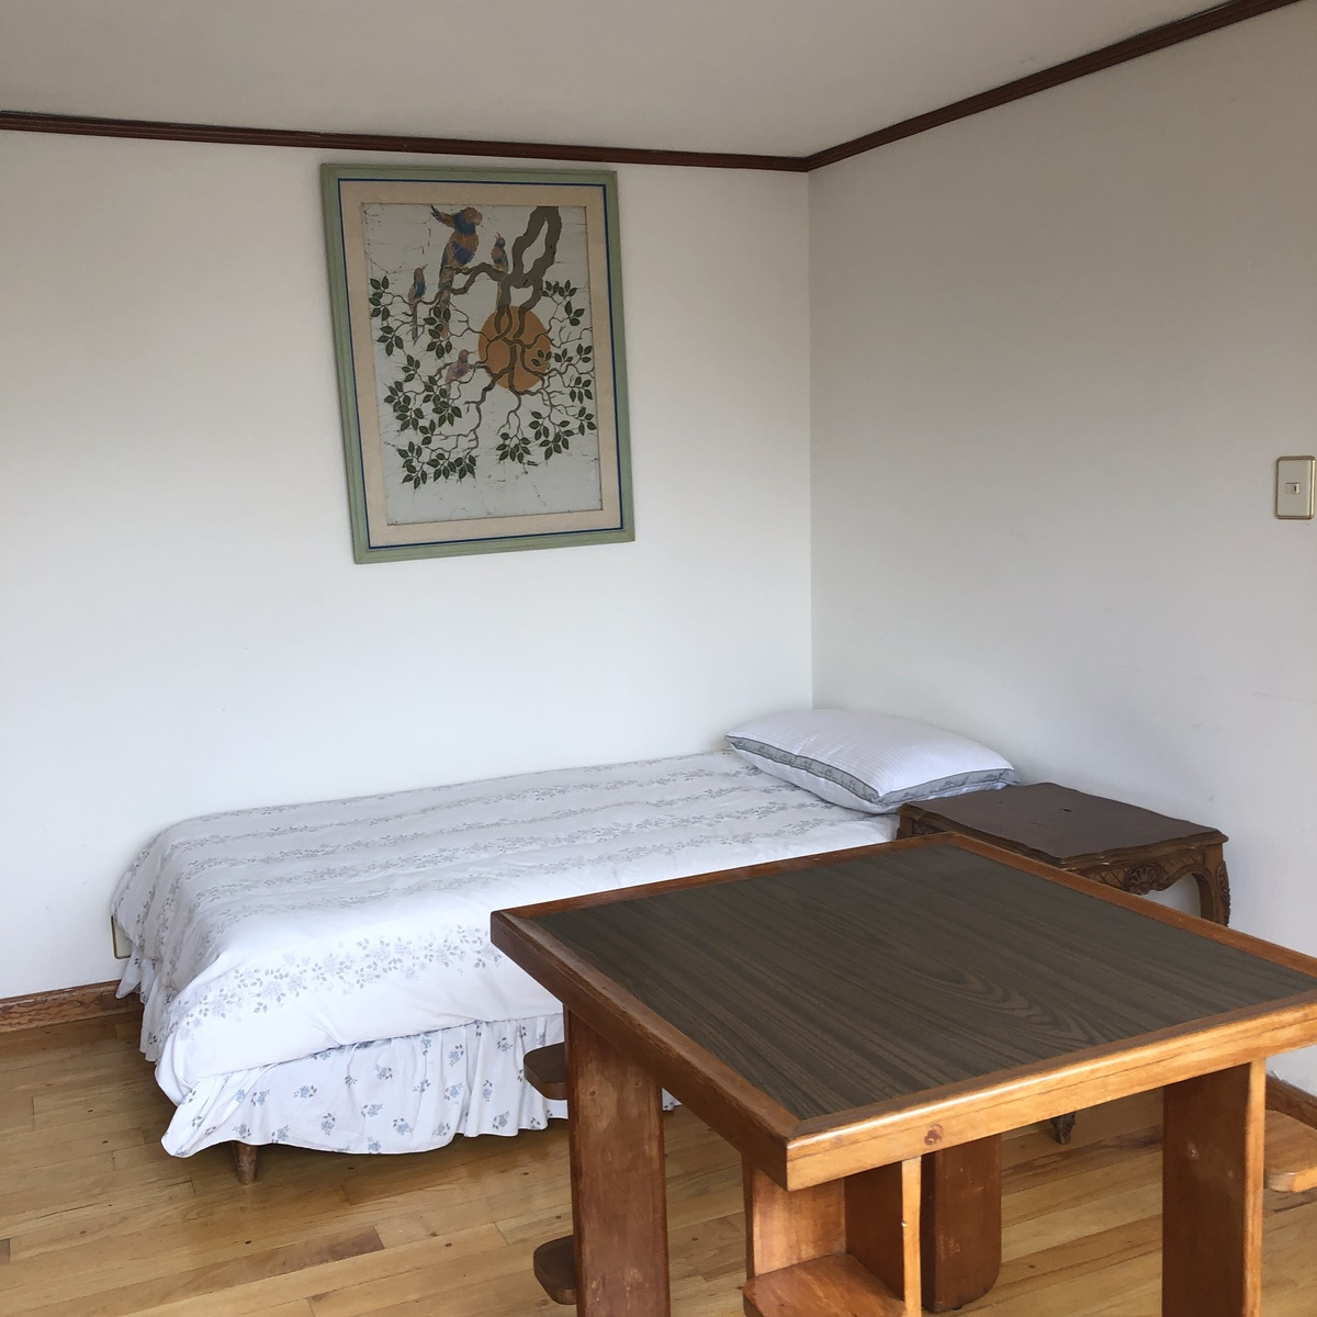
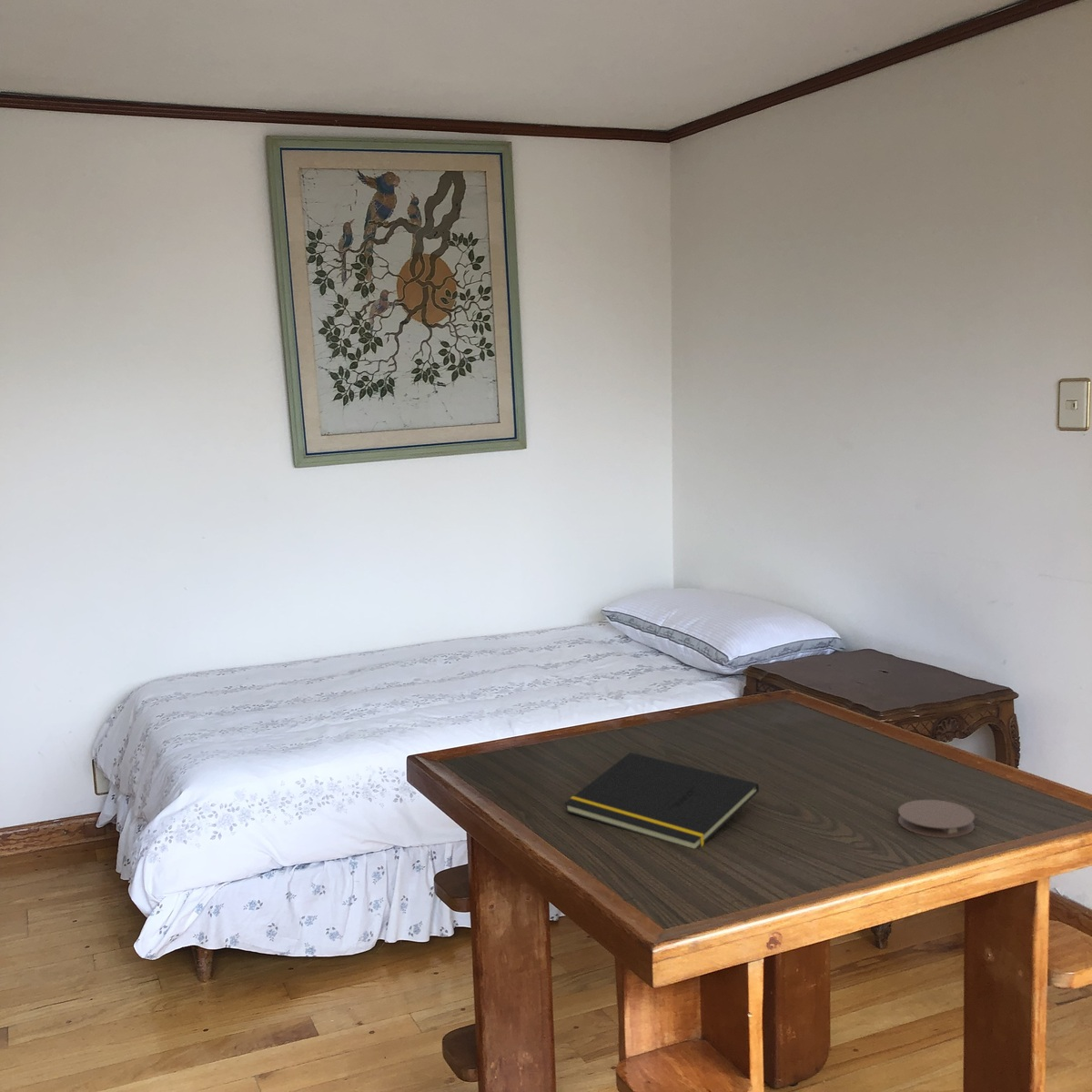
+ coaster [897,799,976,839]
+ notepad [563,752,760,850]
